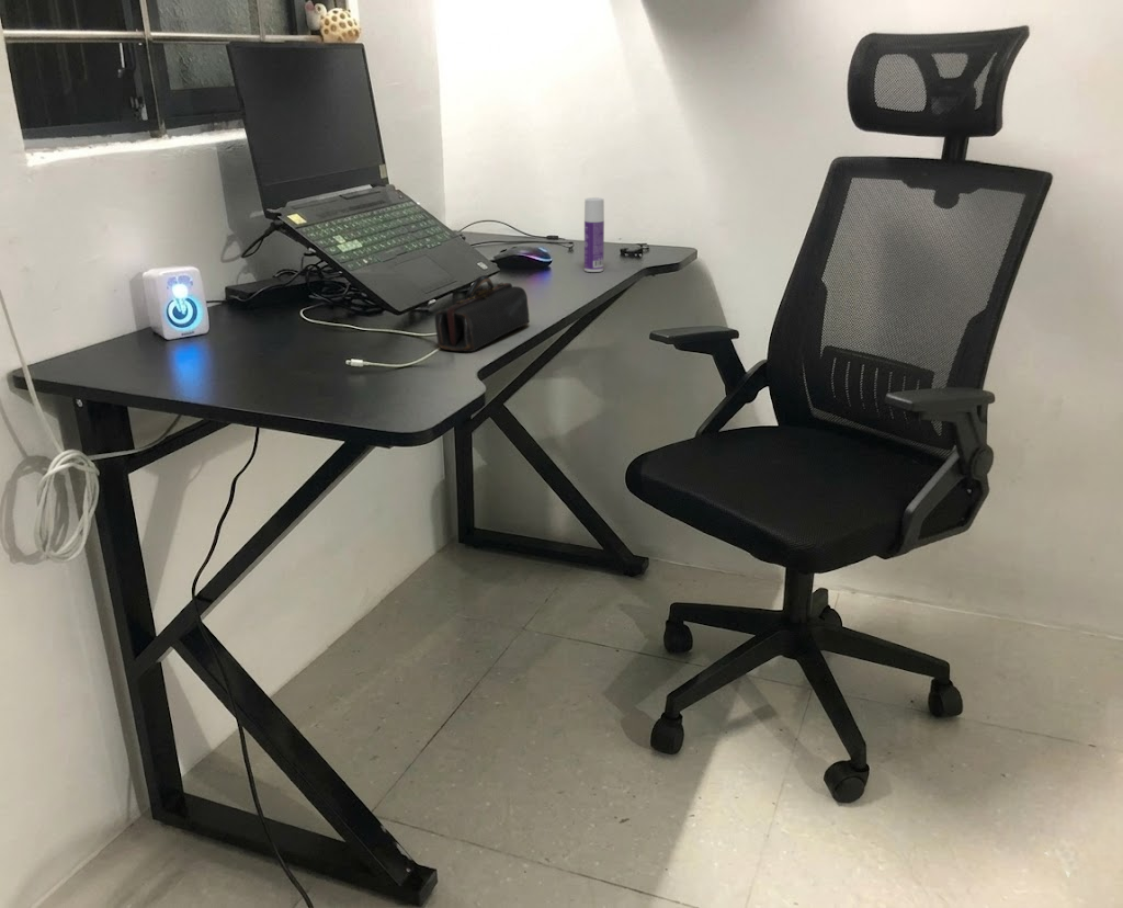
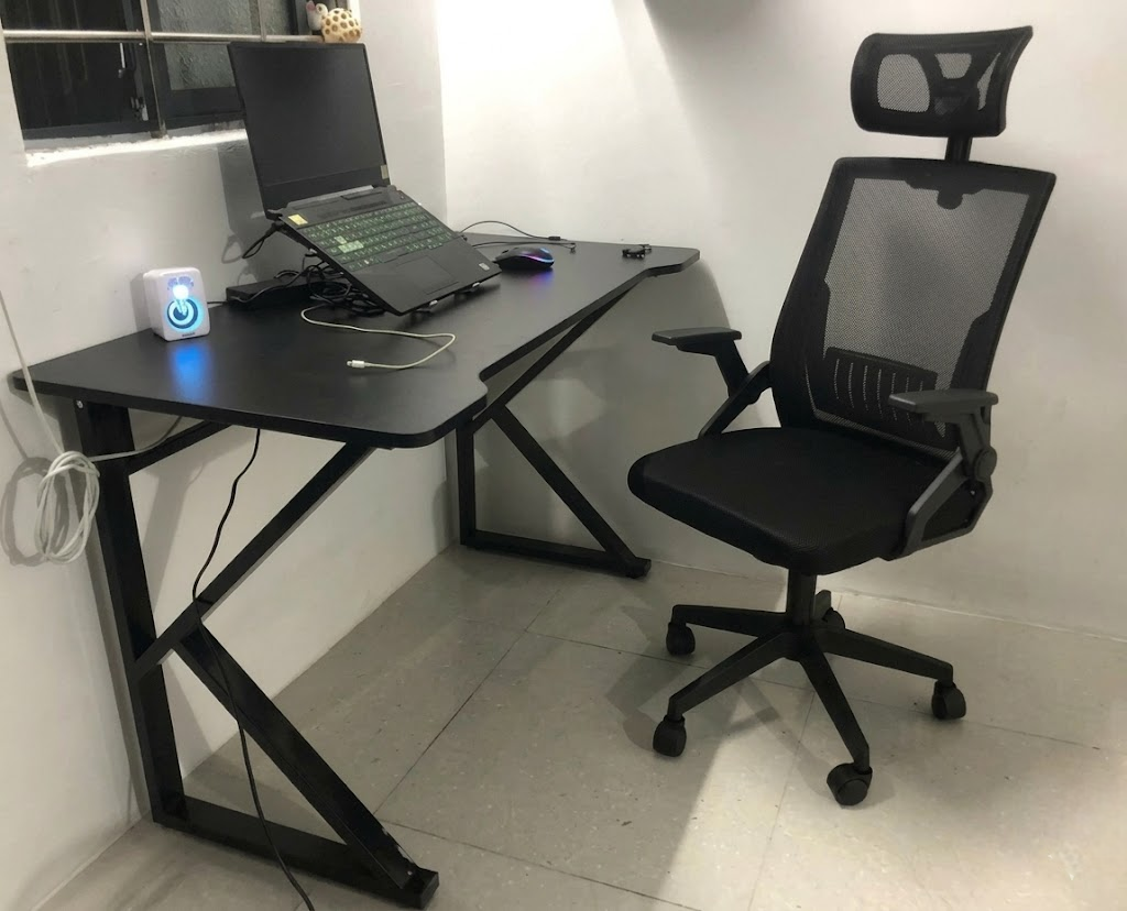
- pencil case [434,274,531,353]
- bottle [583,196,605,273]
